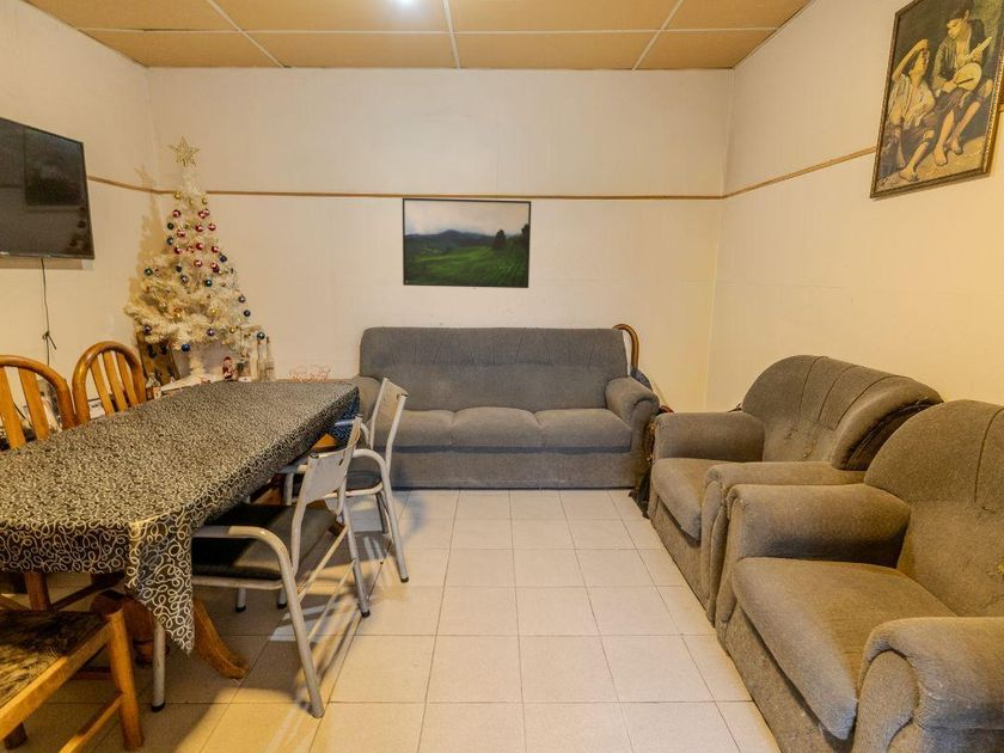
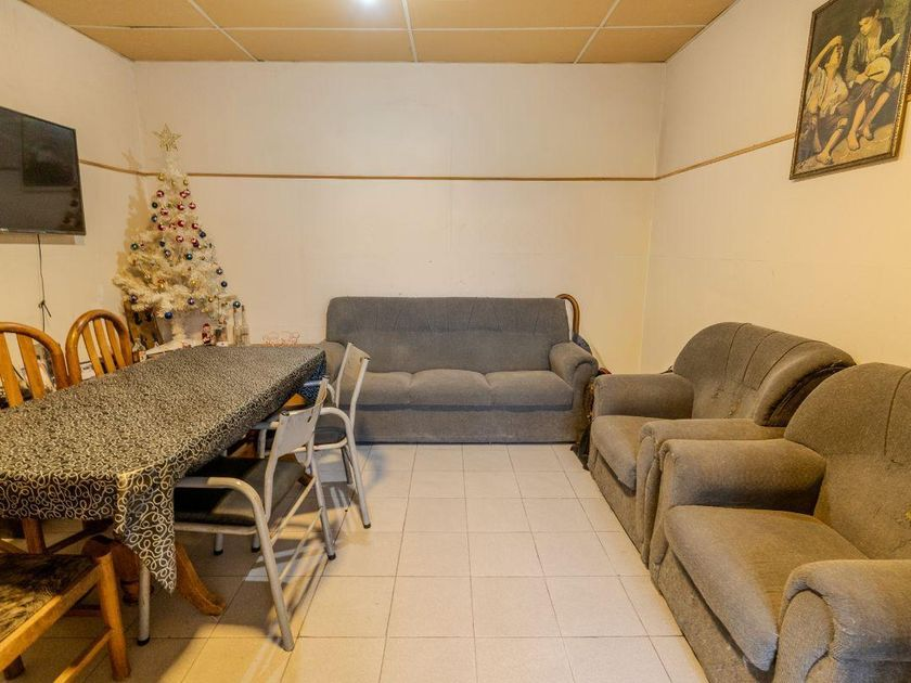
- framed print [402,196,532,289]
